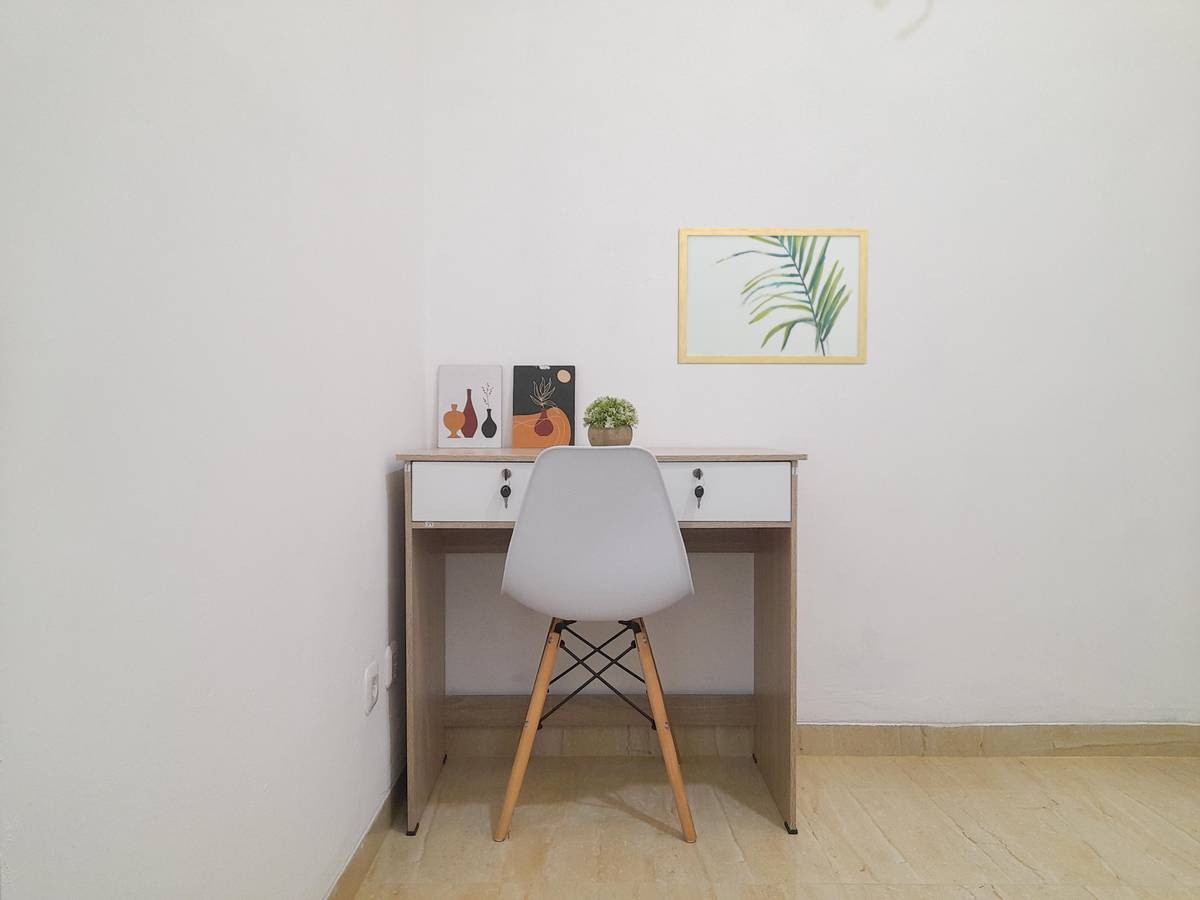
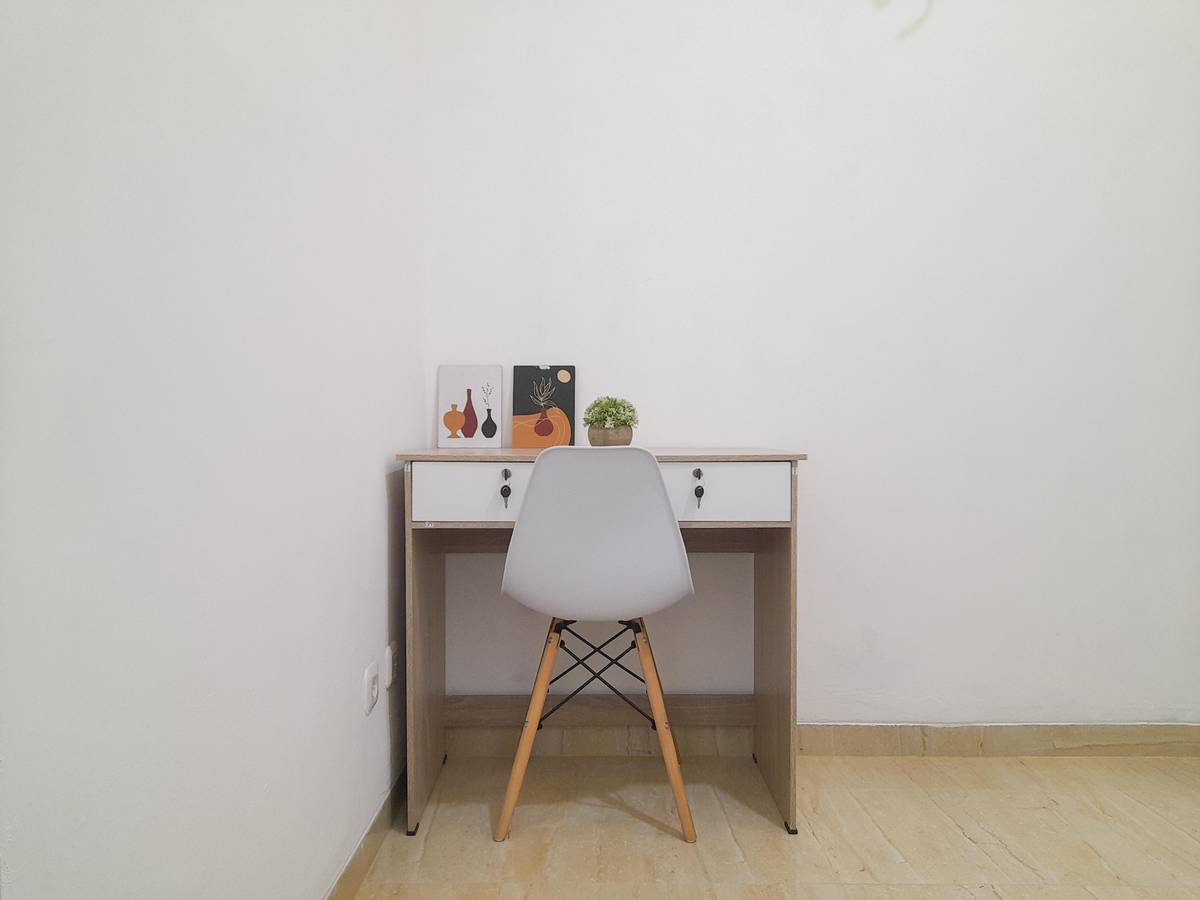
- wall art [676,227,869,366]
